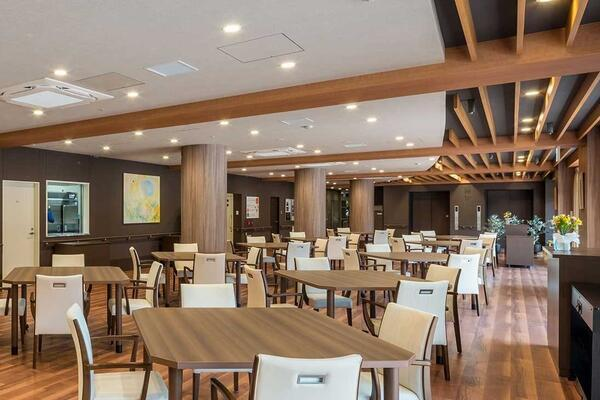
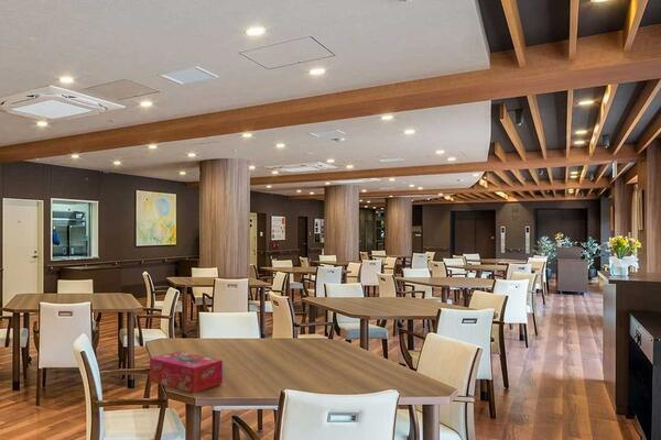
+ tissue box [149,351,224,394]
